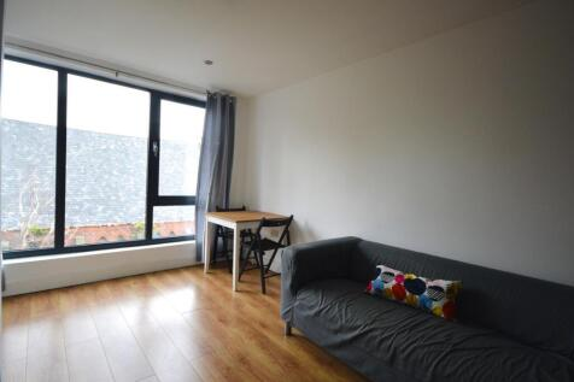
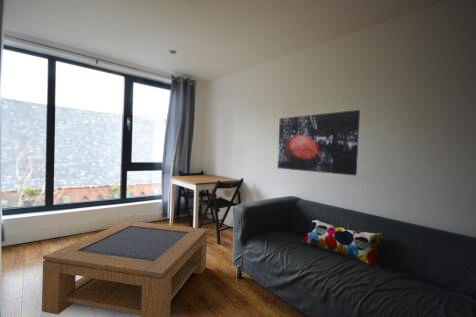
+ coffee table [41,220,208,317]
+ wall art [277,109,361,177]
